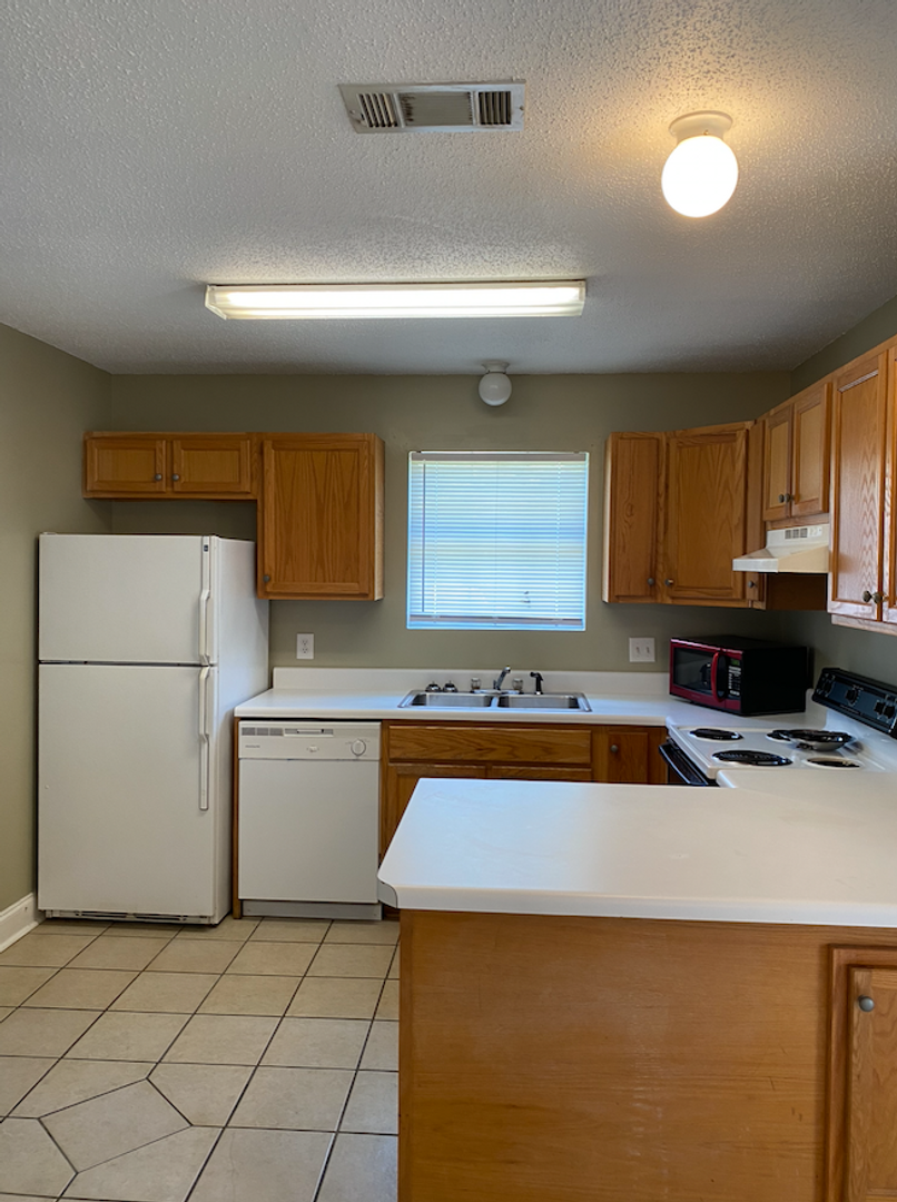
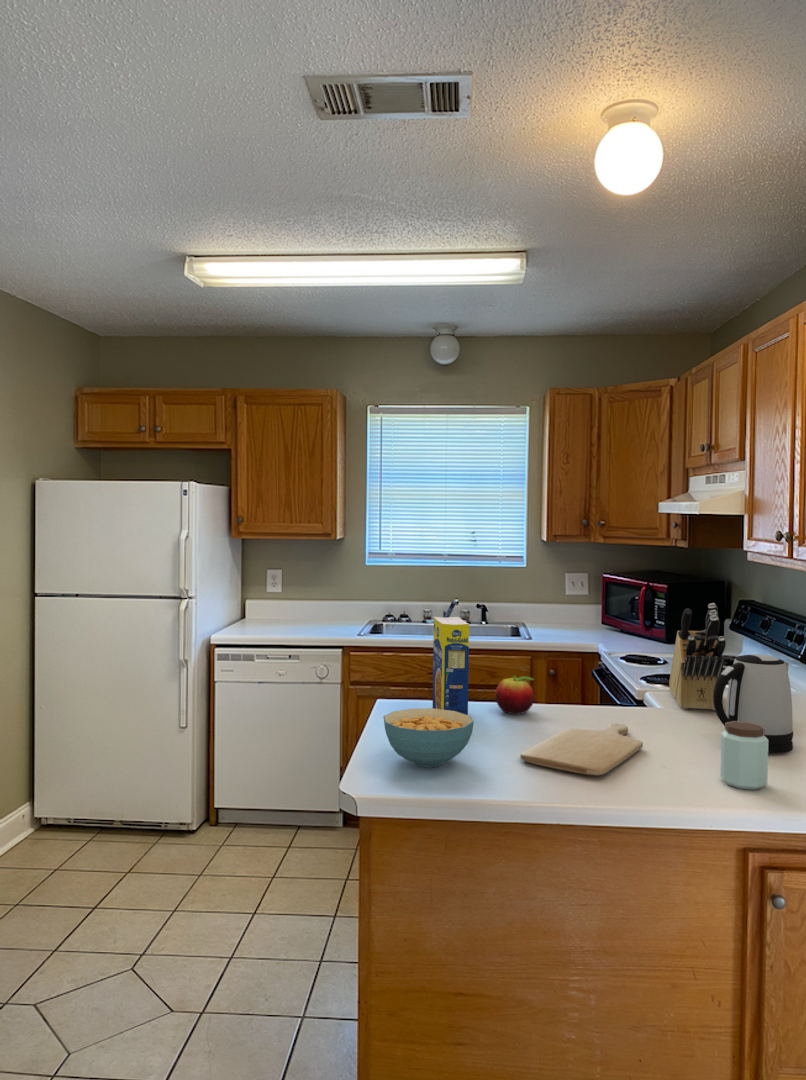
+ knife block [668,602,727,711]
+ legume [432,616,470,715]
+ cereal bowl [383,708,475,768]
+ peanut butter [720,721,769,791]
+ kettle [713,653,794,754]
+ chopping board [519,722,644,776]
+ fruit [494,675,536,715]
